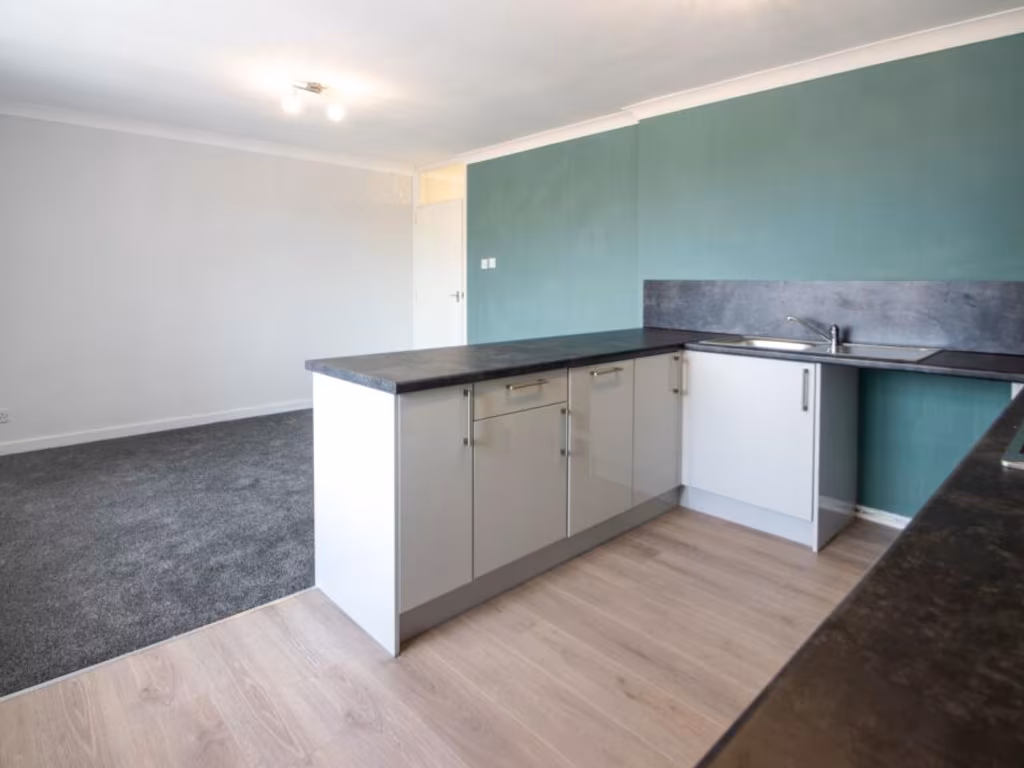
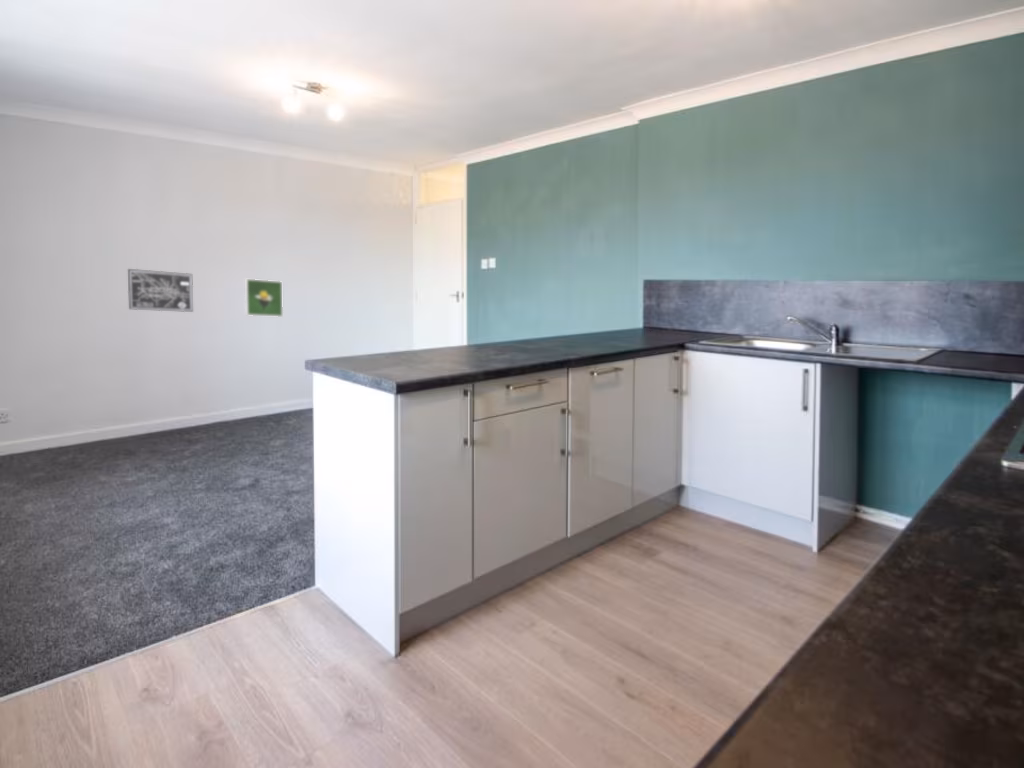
+ wall art [127,268,194,313]
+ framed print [244,278,284,318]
